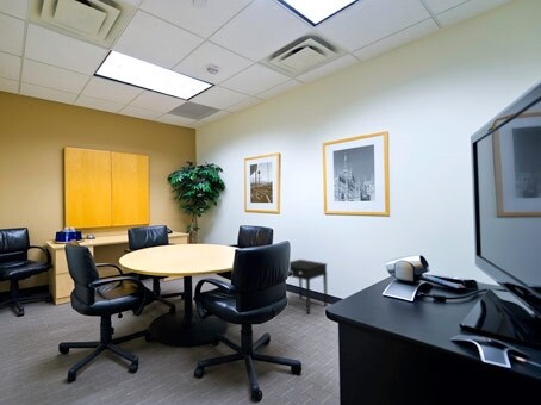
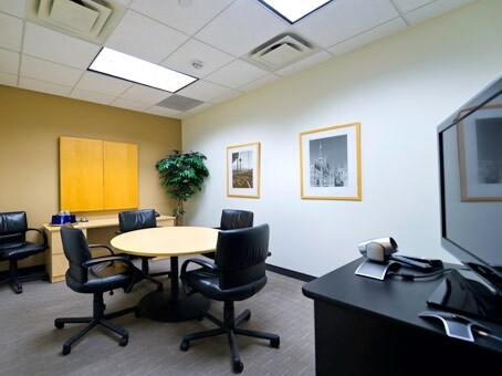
- side table [288,258,329,314]
